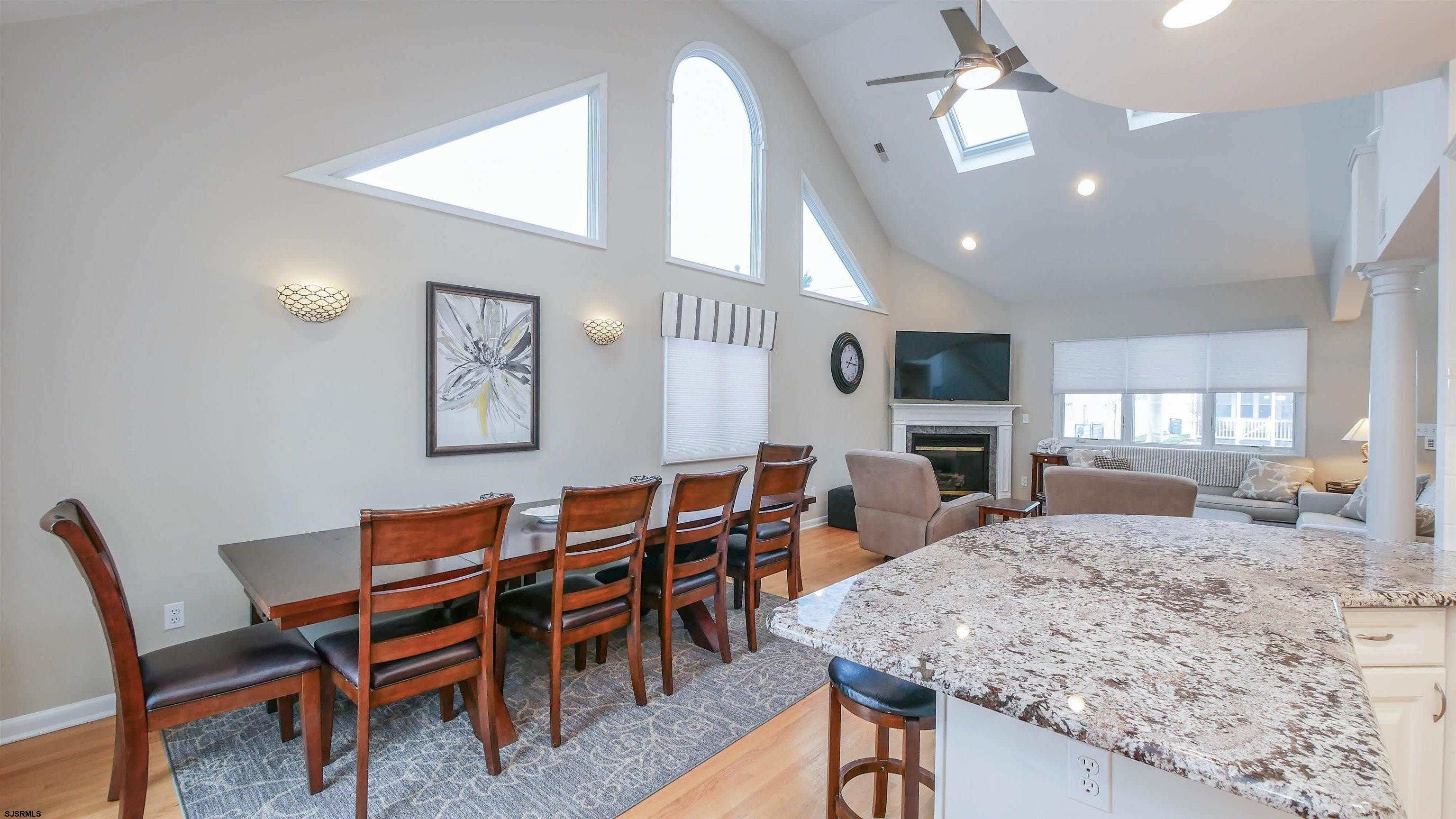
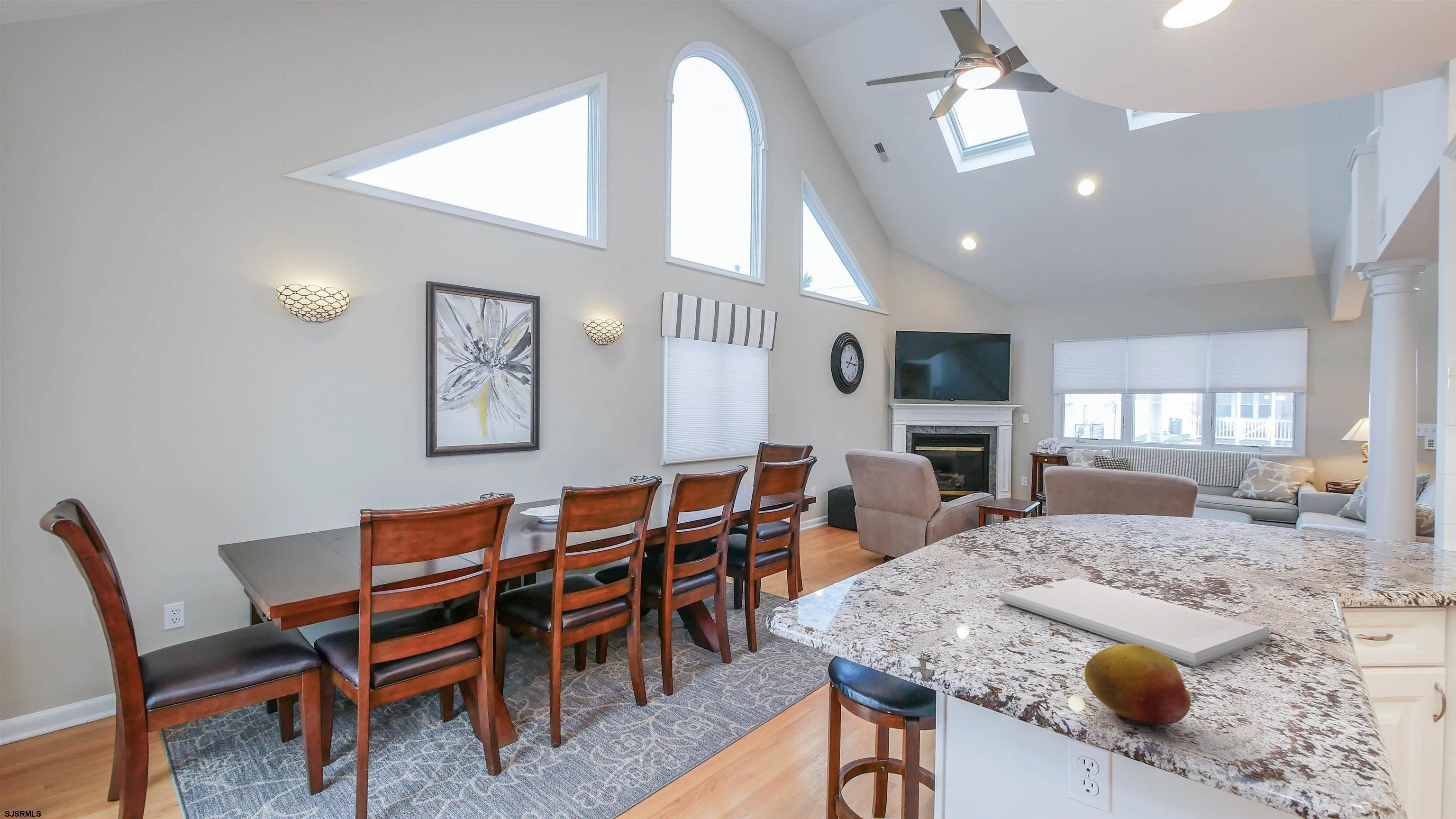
+ fruit [1084,644,1191,726]
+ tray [1000,577,1271,667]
